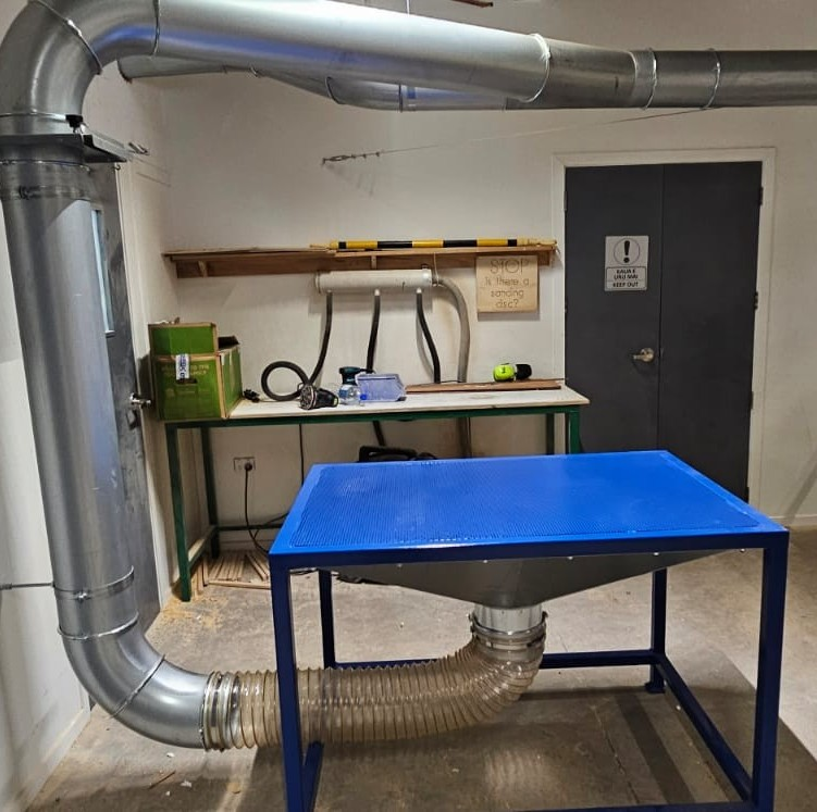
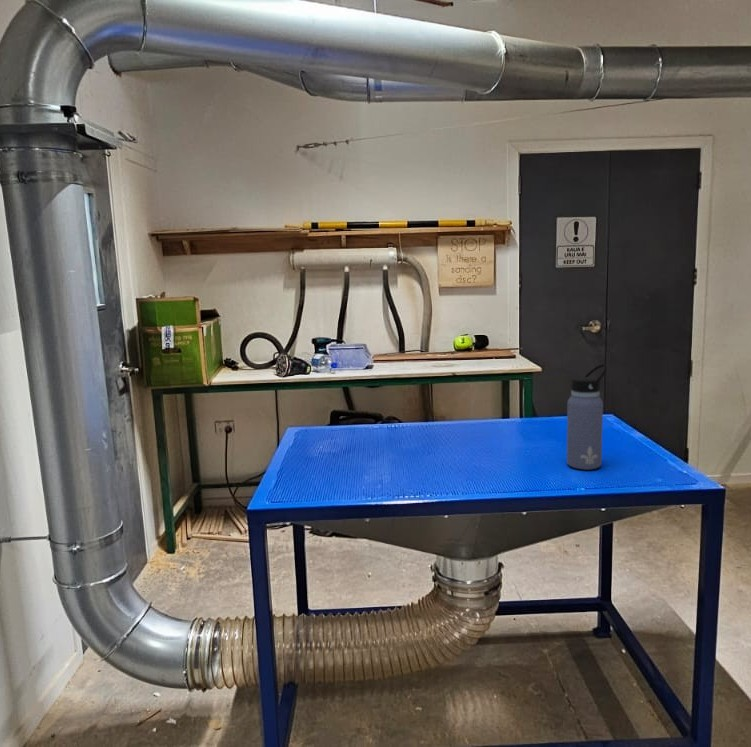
+ water bottle [566,363,608,471]
